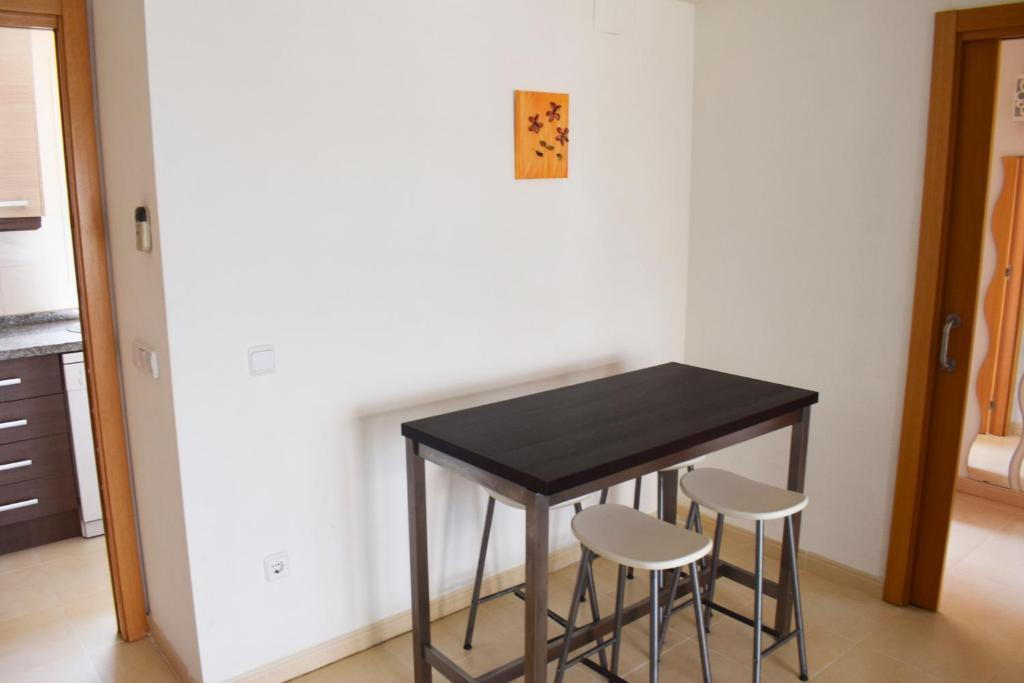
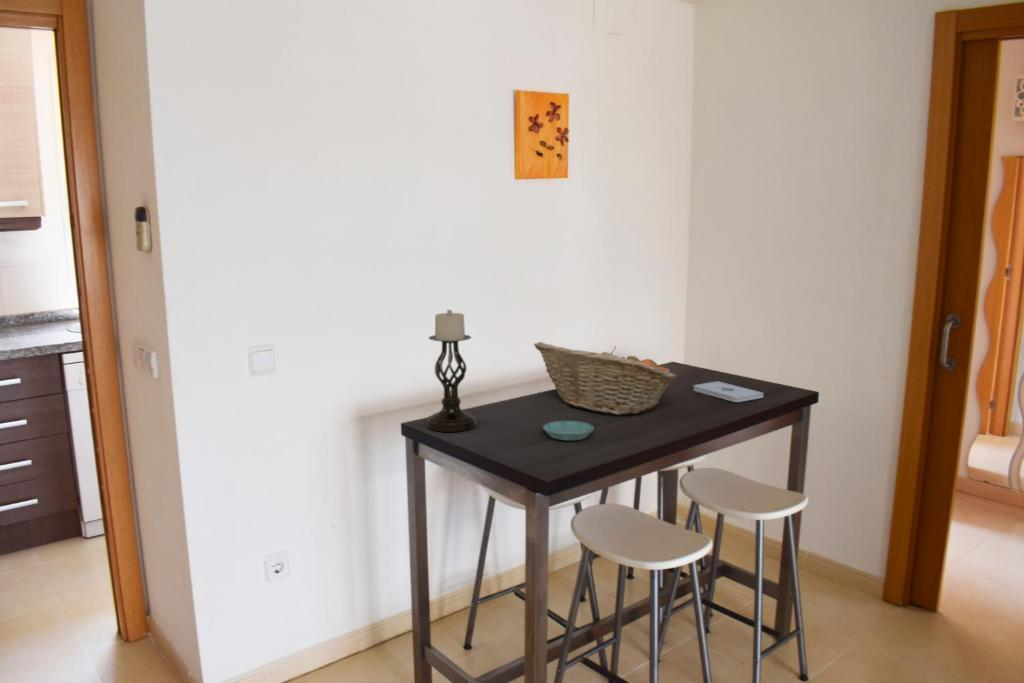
+ fruit basket [533,341,677,416]
+ notepad [692,380,764,403]
+ candle holder [425,309,477,433]
+ saucer [542,420,595,441]
